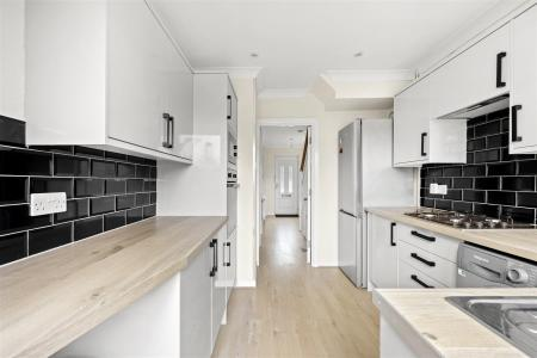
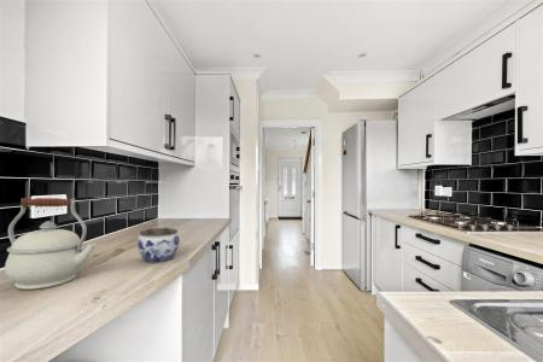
+ kettle [4,197,98,291]
+ jar [136,227,181,263]
